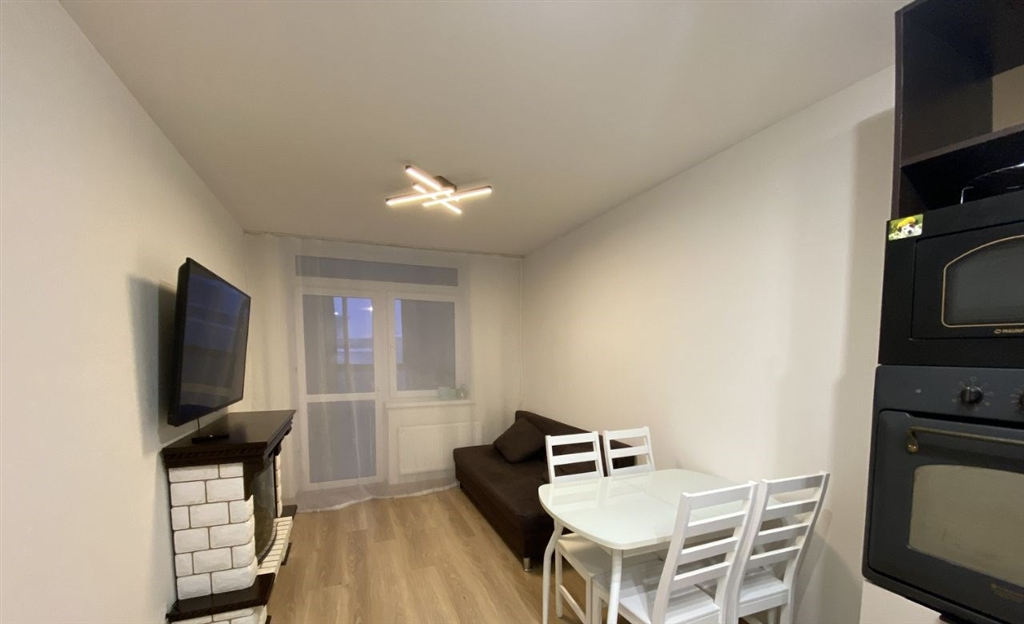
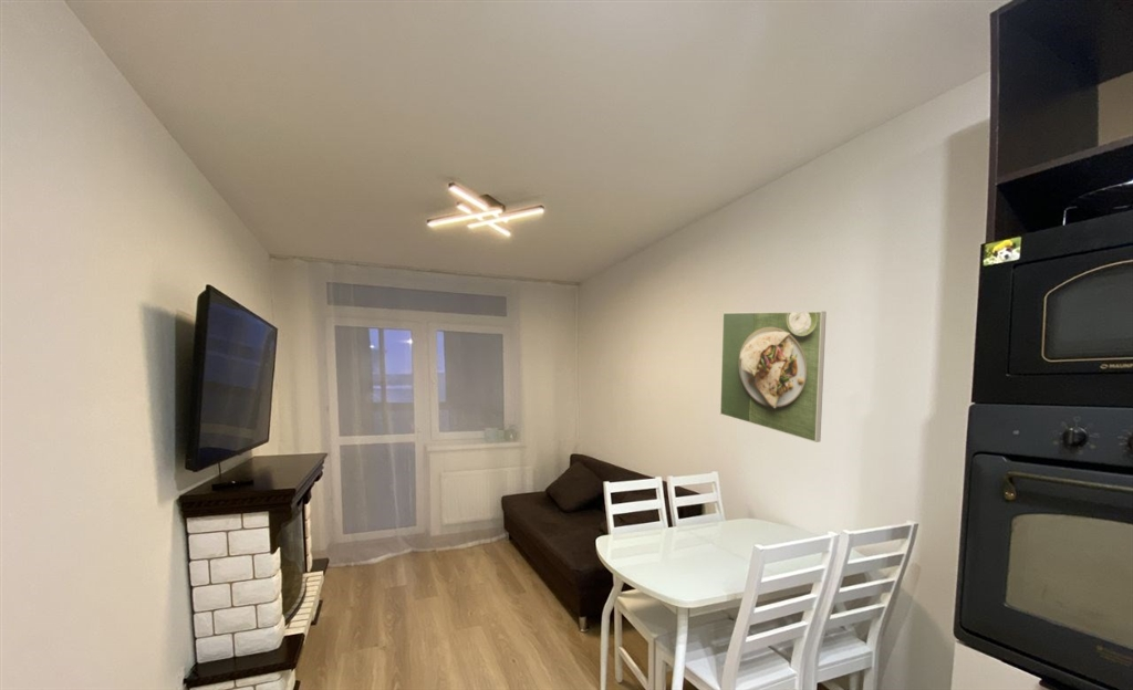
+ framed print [719,311,828,443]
